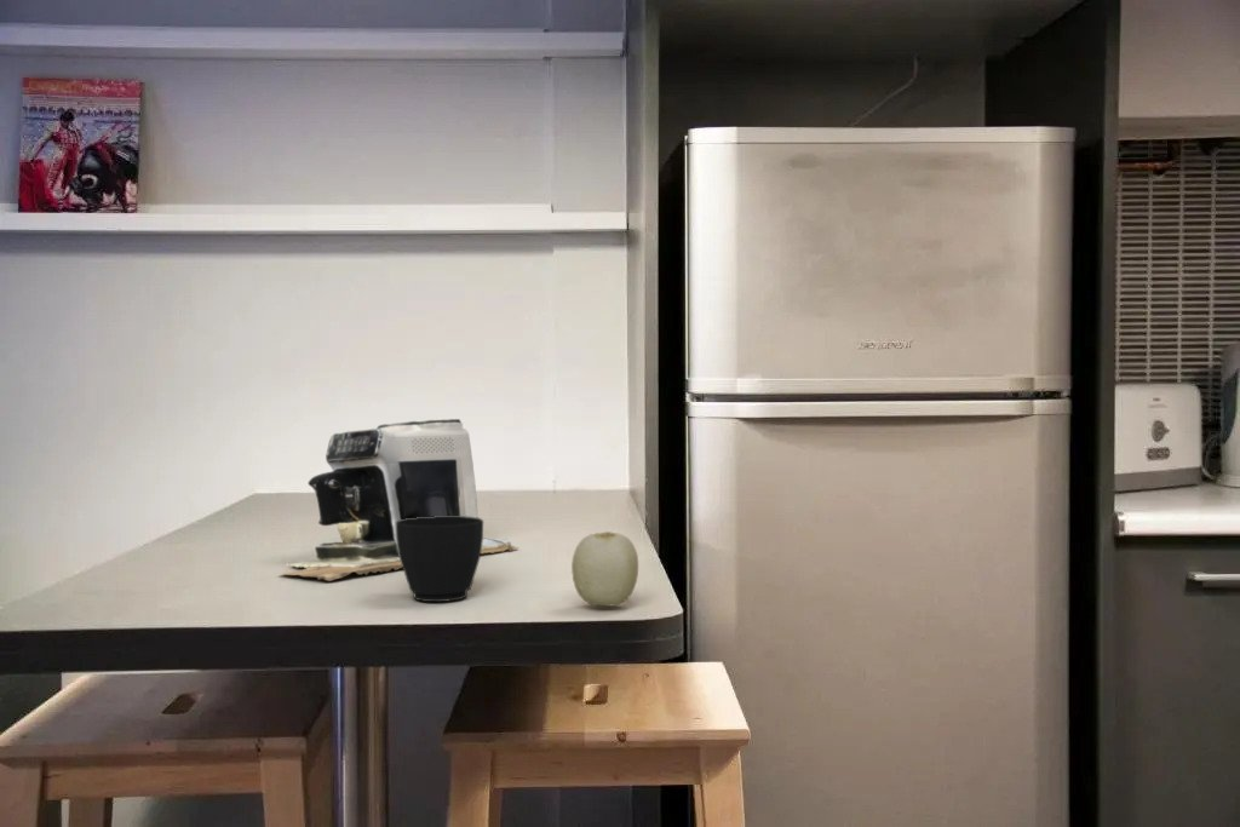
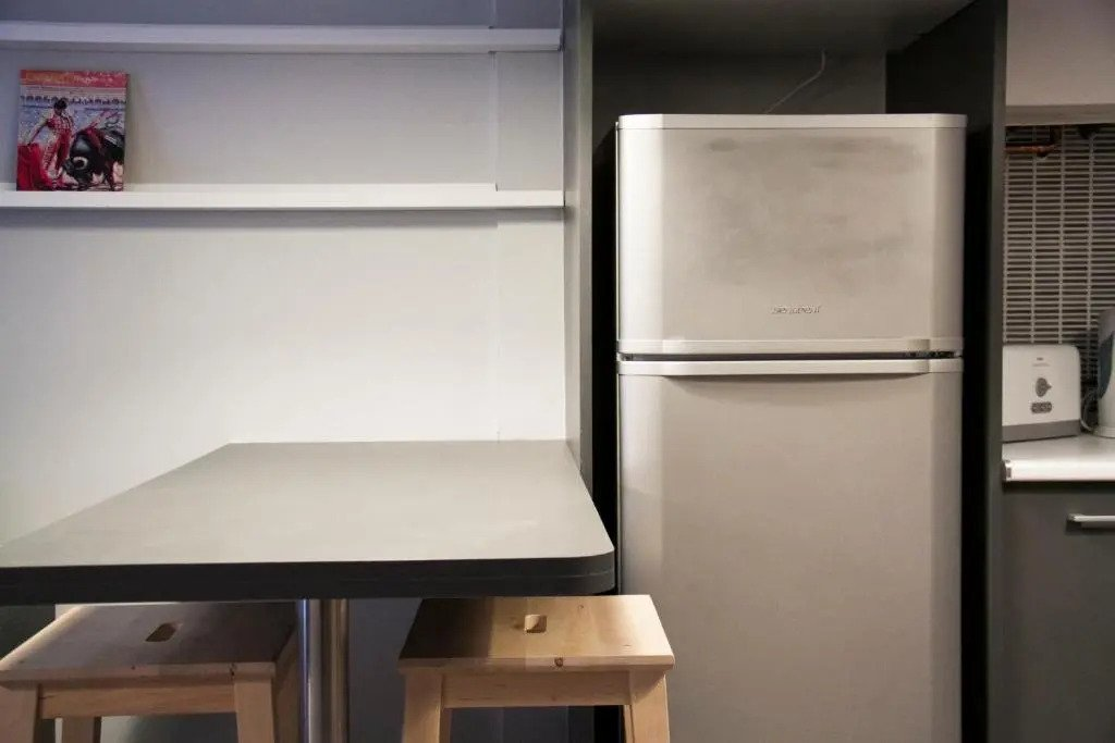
- fruit [570,530,639,608]
- coffee maker [277,418,521,582]
- cup [396,516,484,603]
